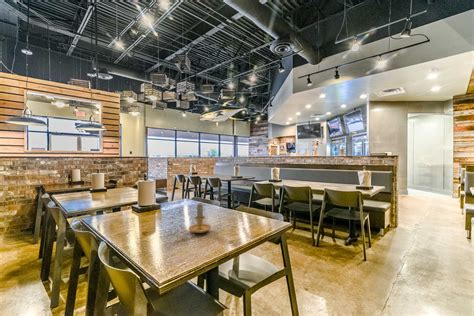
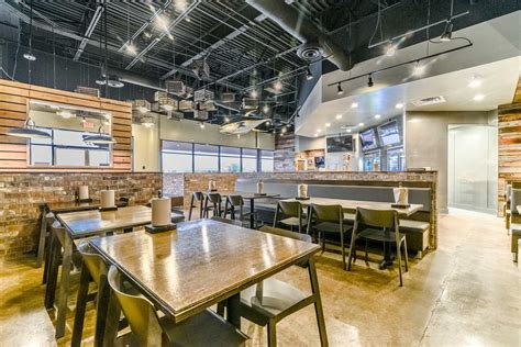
- candle [187,202,212,234]
